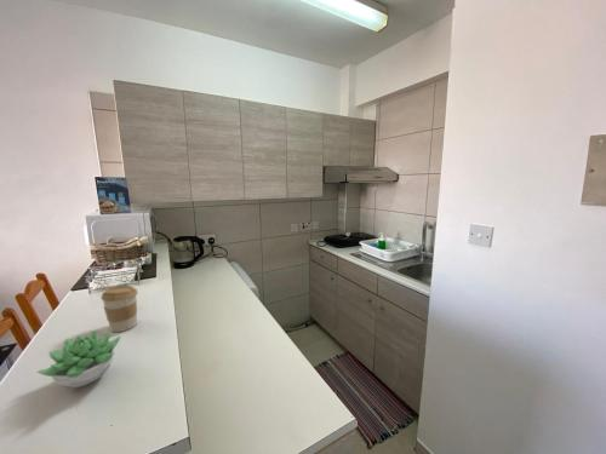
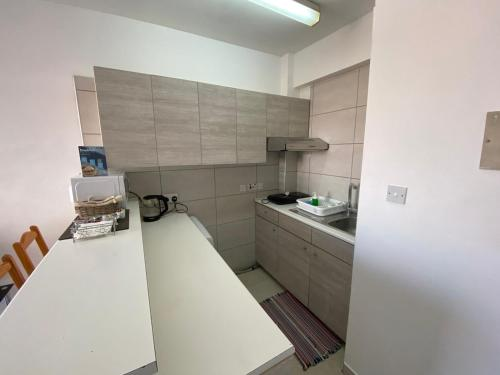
- succulent plant [35,329,121,389]
- coffee cup [99,285,139,333]
